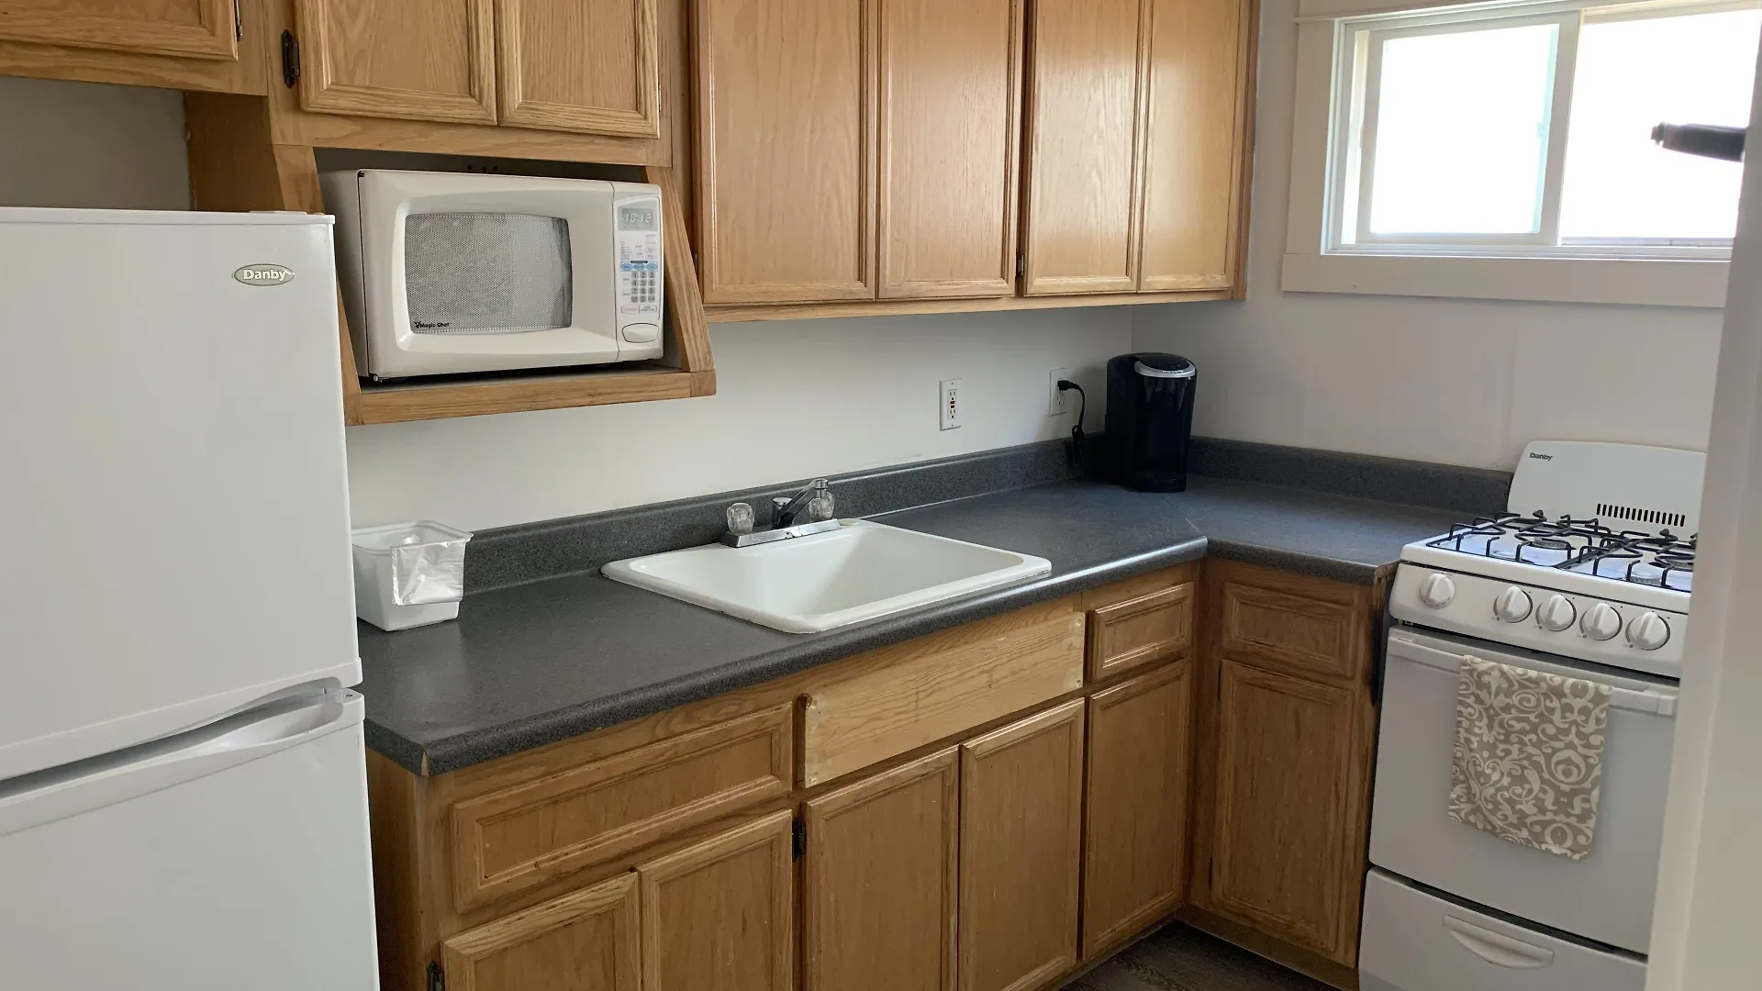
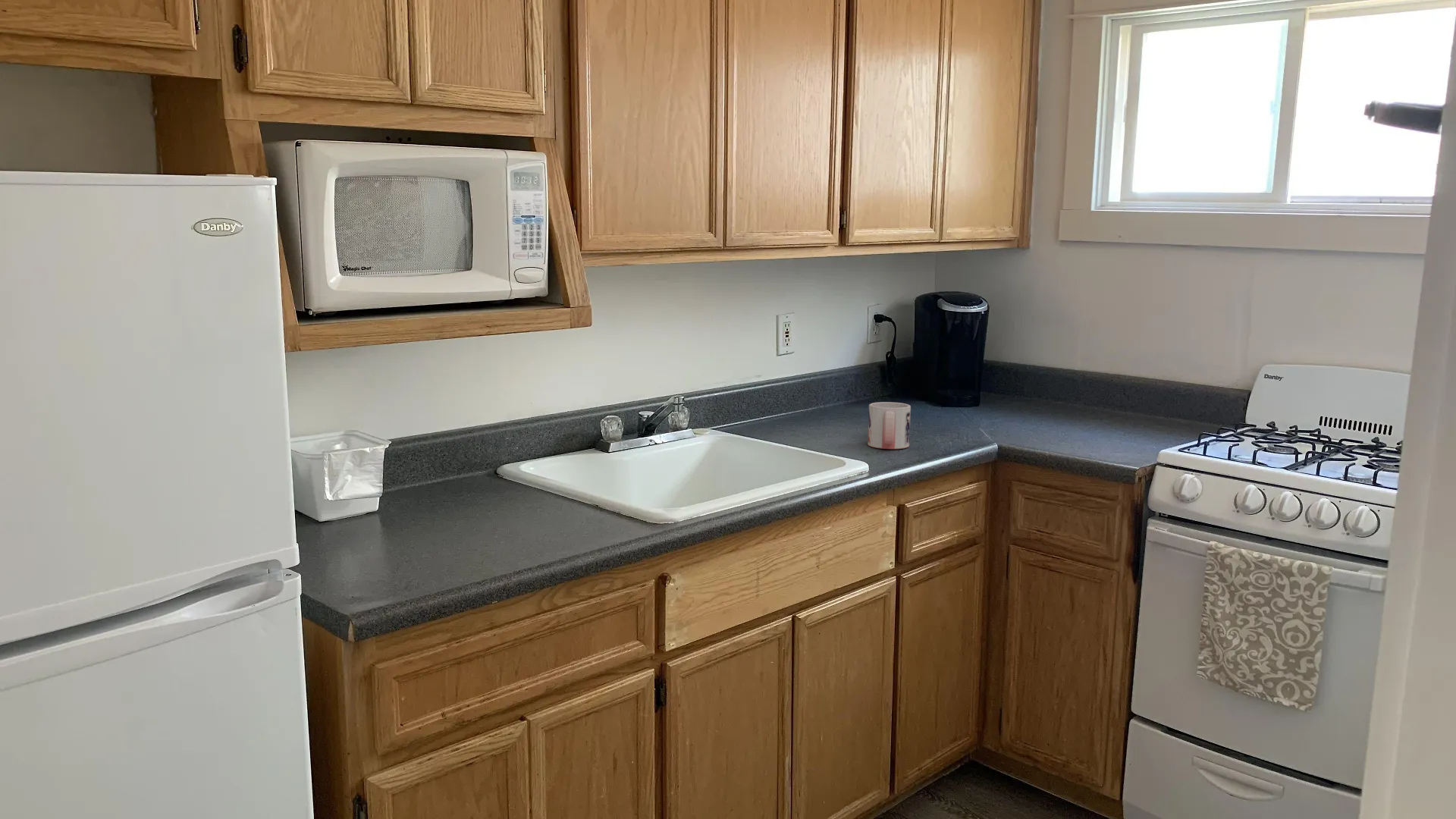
+ mug [867,401,912,450]
